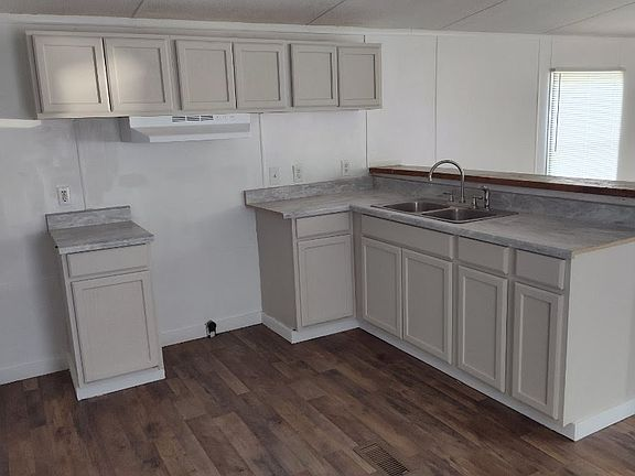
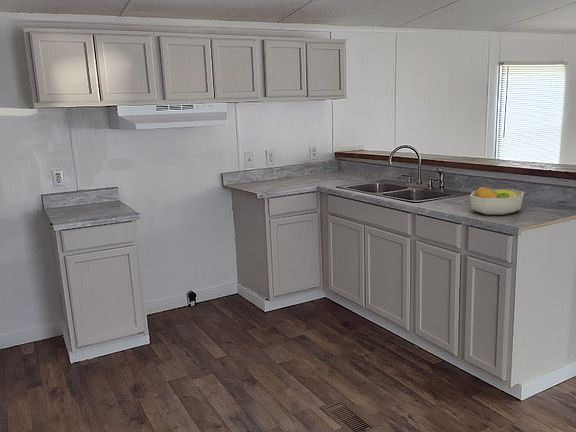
+ fruit bowl [469,186,525,216]
